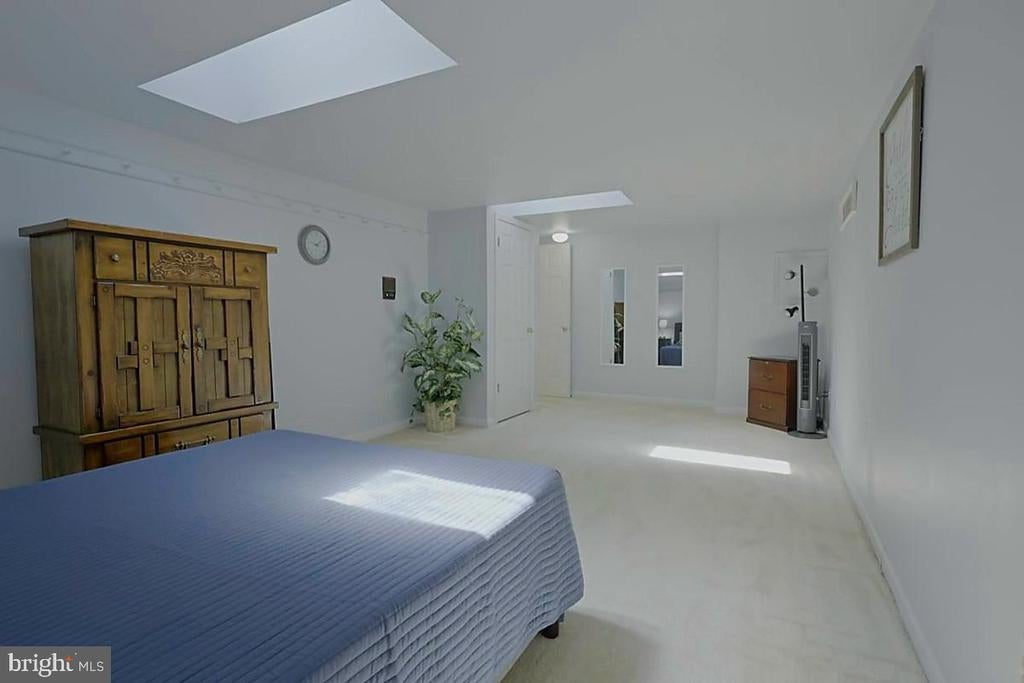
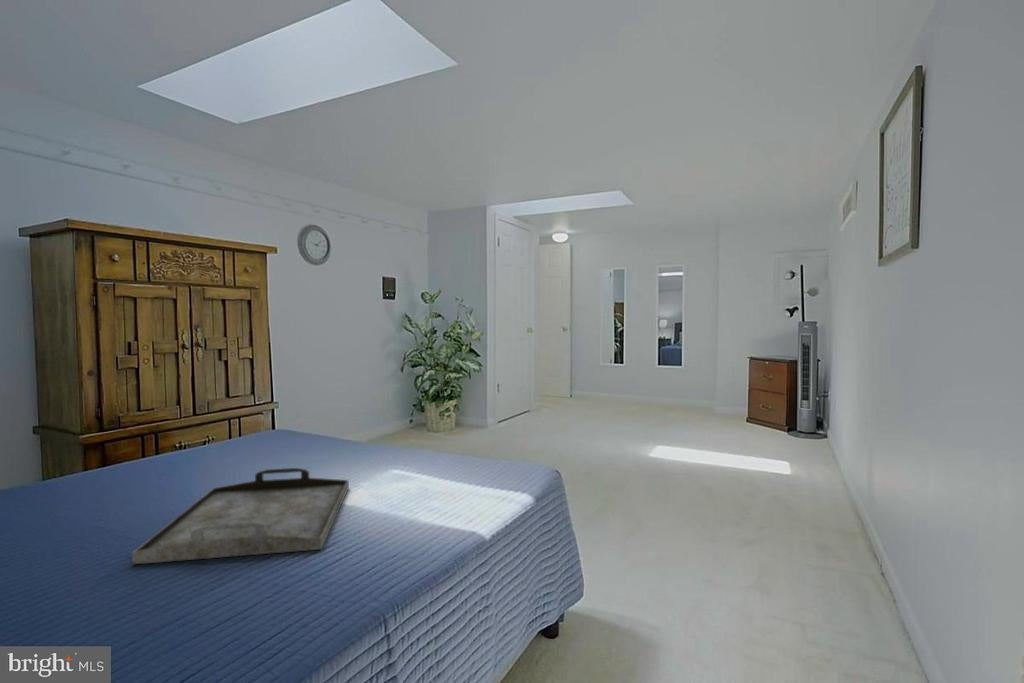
+ serving tray [131,467,350,565]
